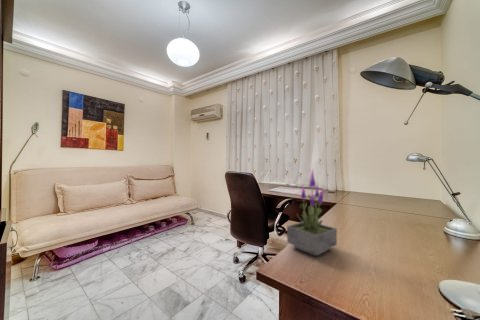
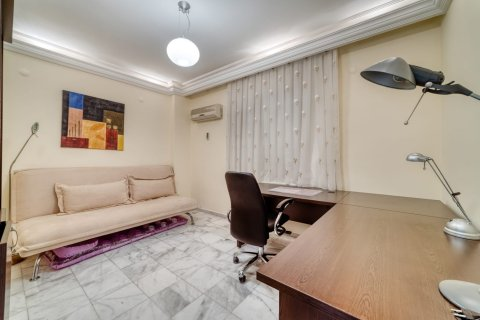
- potted plant [286,168,338,257]
